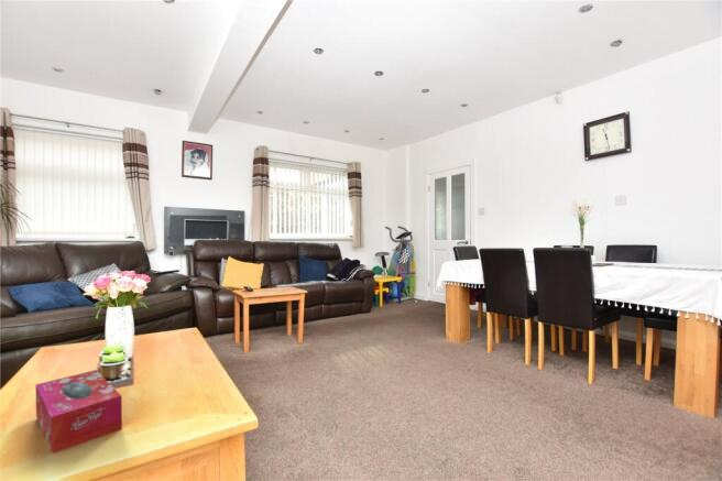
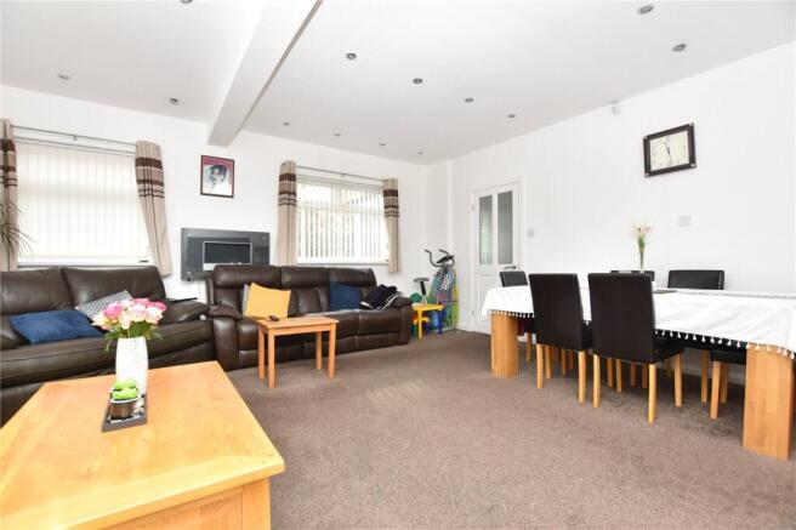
- tissue box [34,369,123,455]
